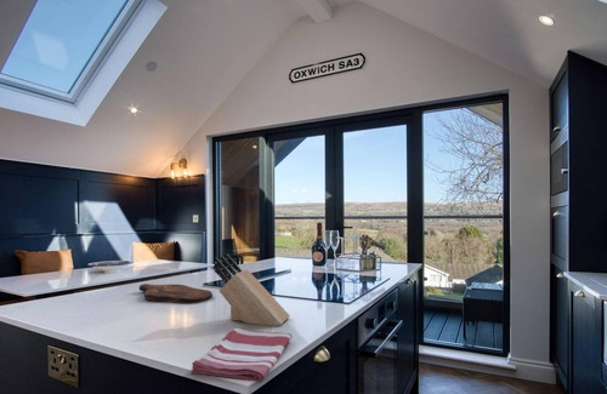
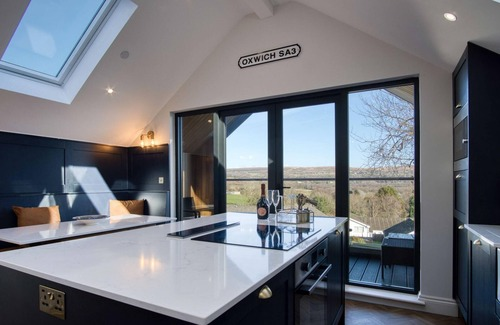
- cutting board [138,282,214,304]
- dish towel [189,327,294,383]
- knife block [212,252,291,327]
